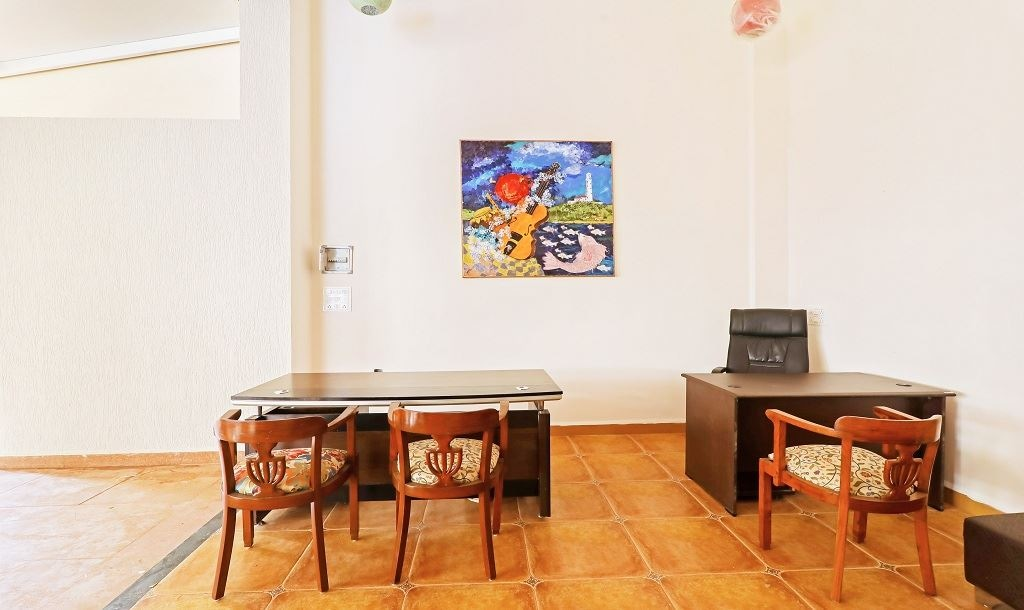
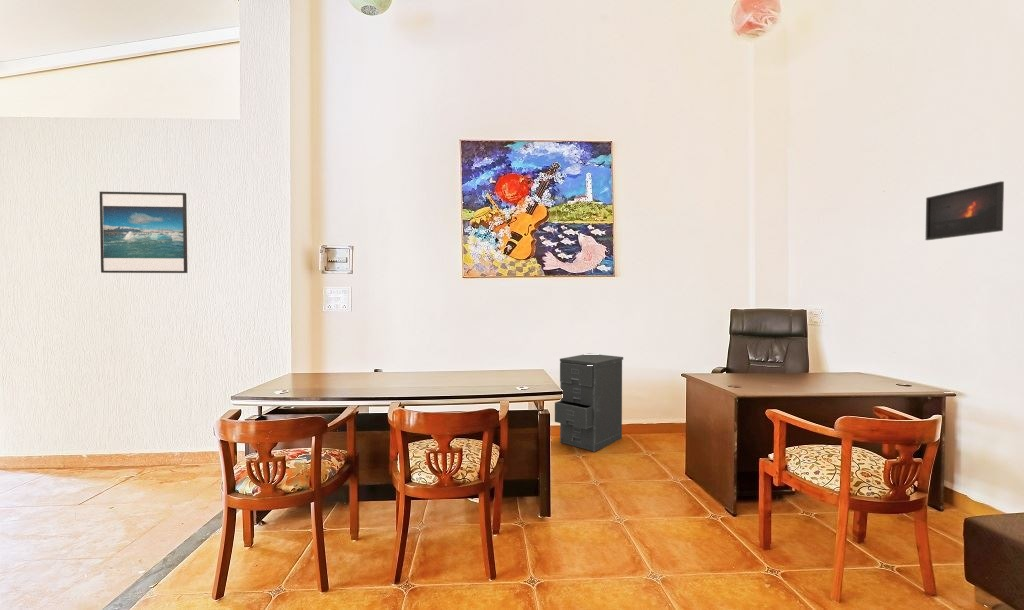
+ filing cabinet [554,354,624,453]
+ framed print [99,191,189,274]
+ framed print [925,180,1005,241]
